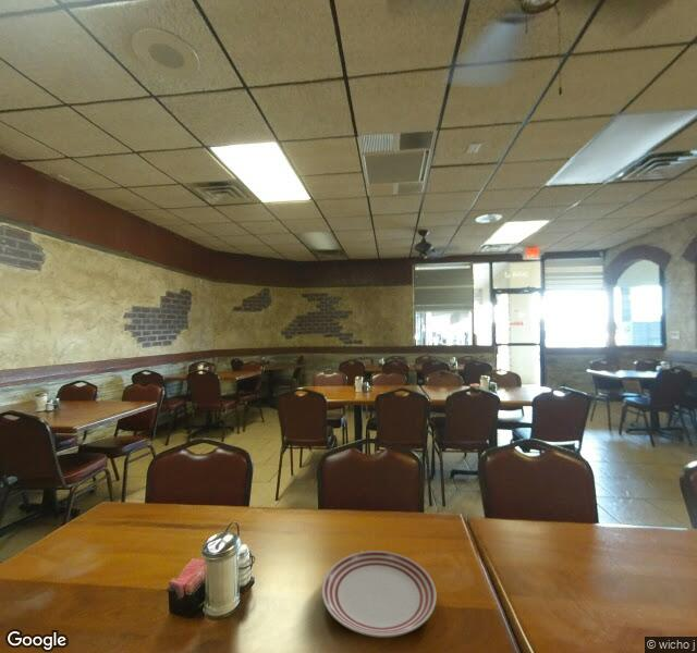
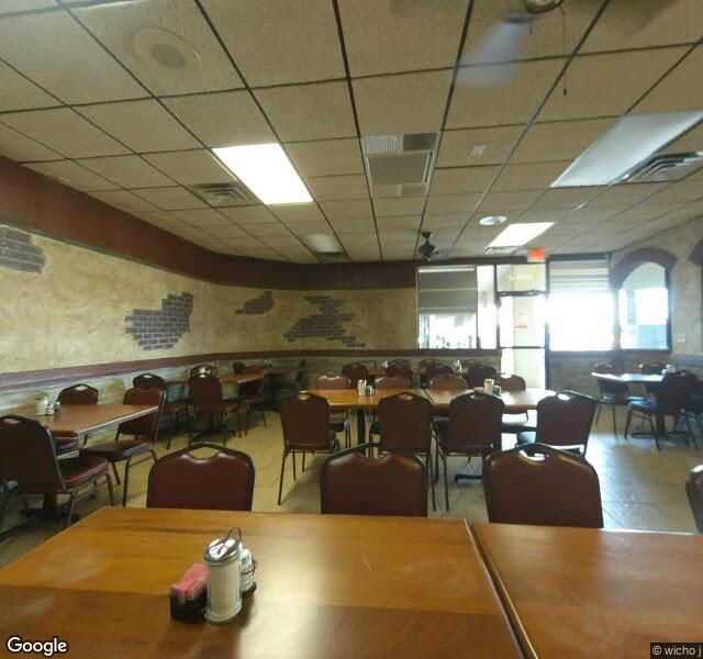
- dinner plate [321,550,438,639]
